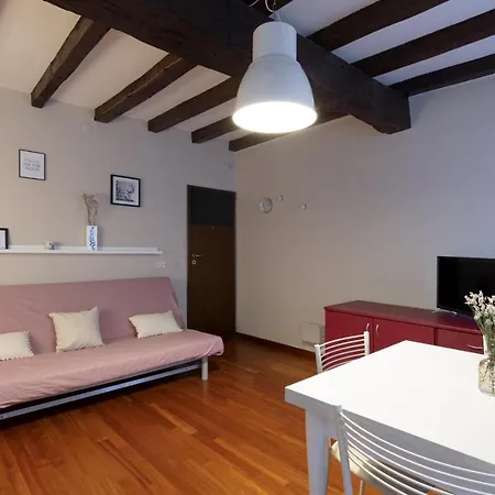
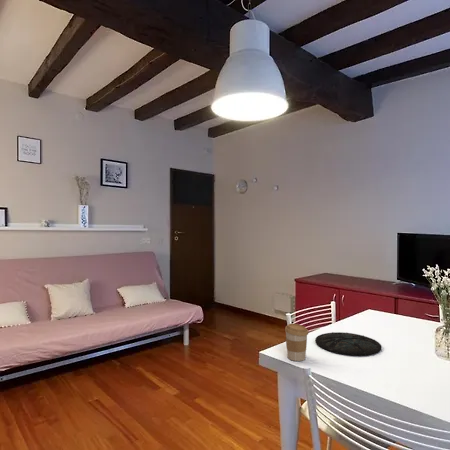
+ coffee cup [284,323,309,362]
+ plate [314,331,383,357]
